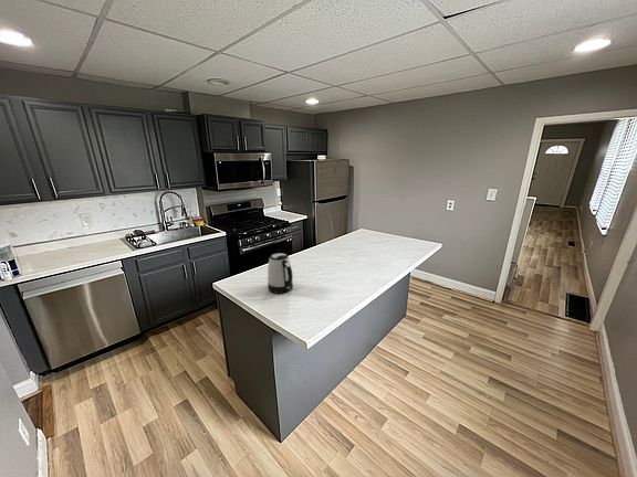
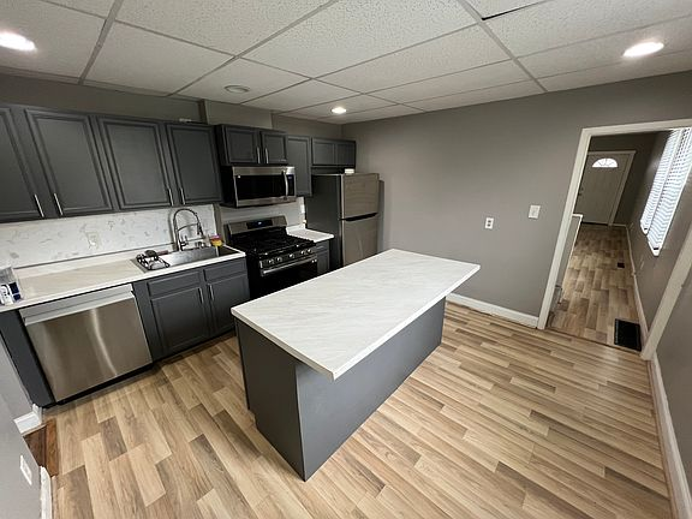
- kettle [267,252,294,295]
